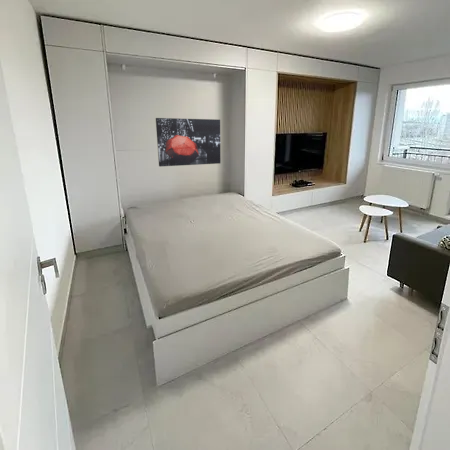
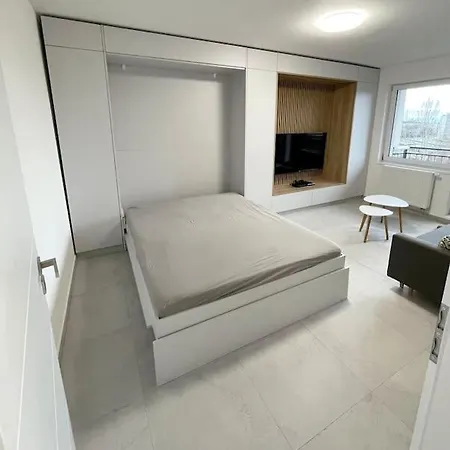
- wall art [155,117,222,167]
